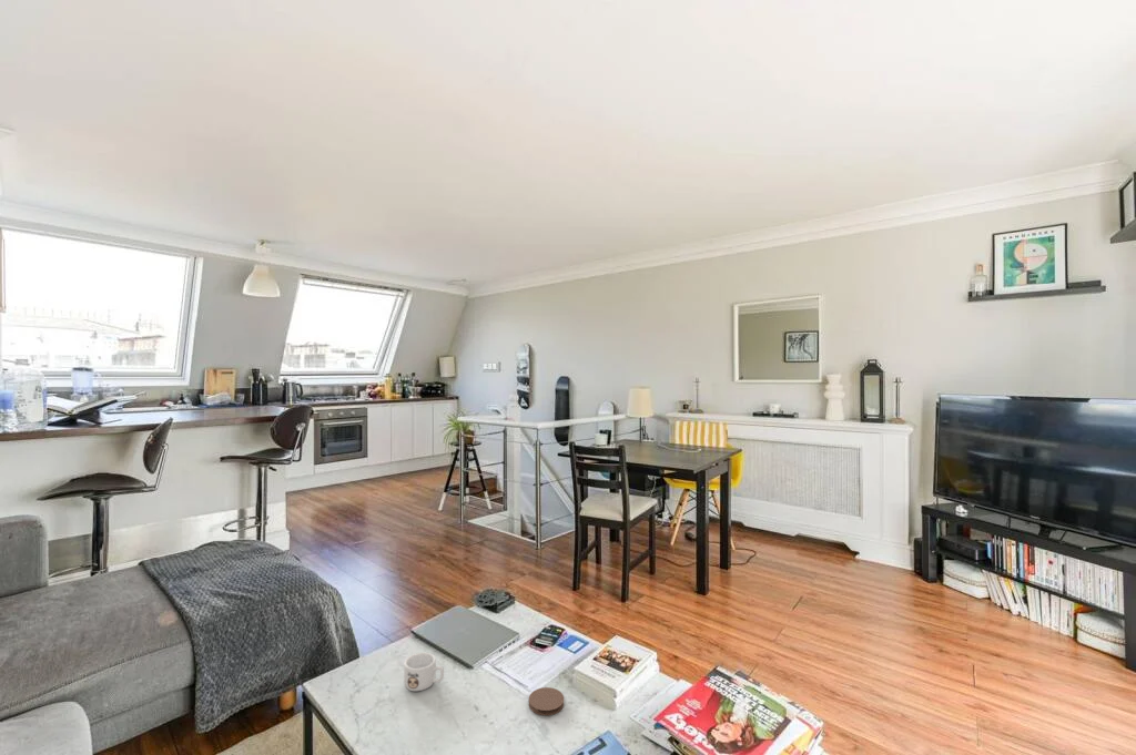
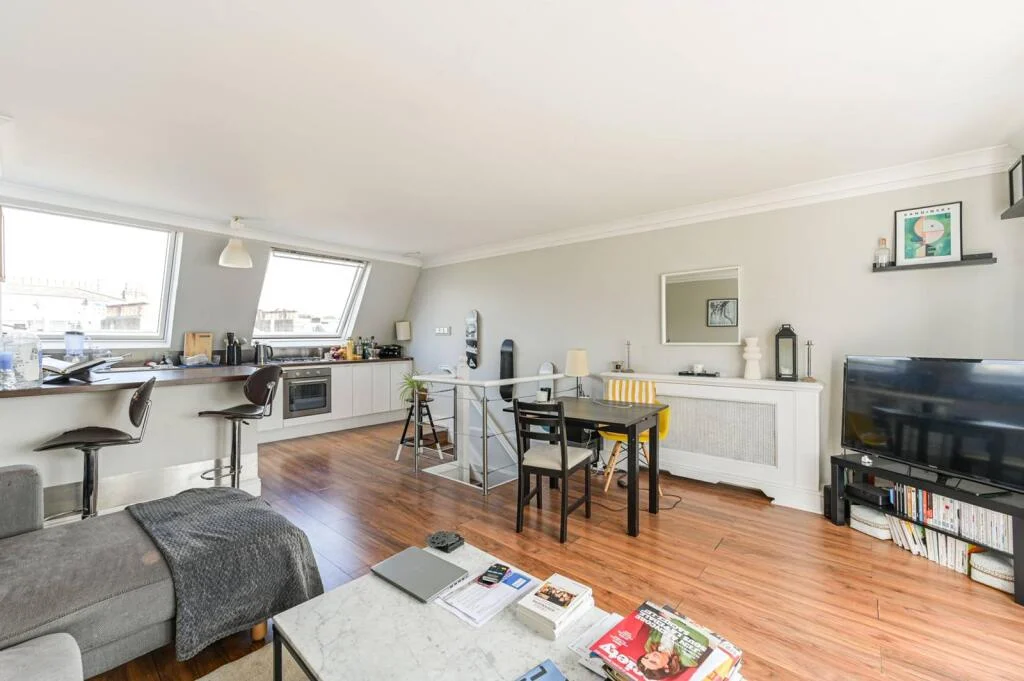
- coaster [528,686,565,716]
- mug [403,652,445,692]
